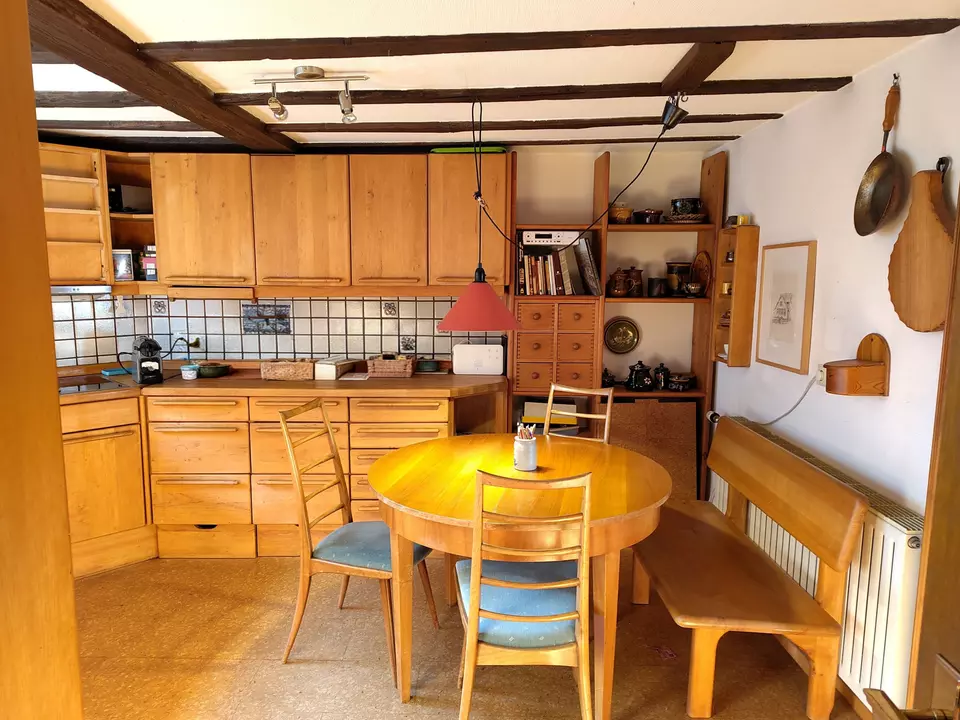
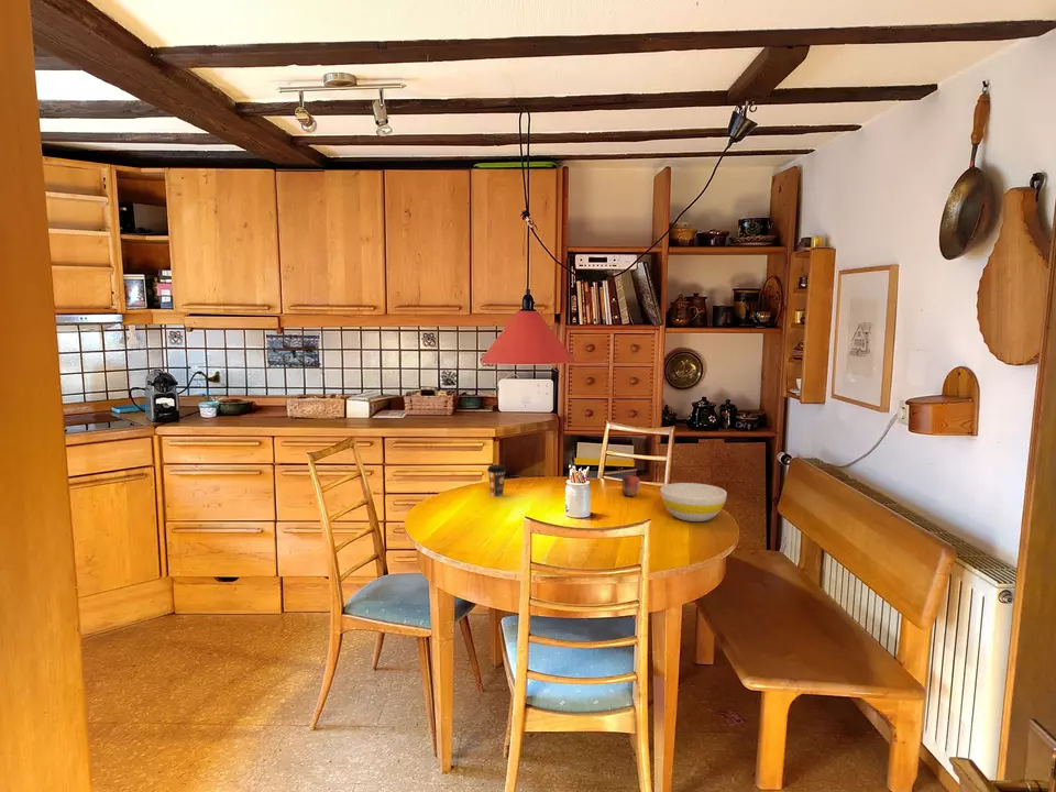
+ coffee cup [486,464,507,498]
+ fruit [620,473,641,497]
+ bowl [659,482,728,522]
